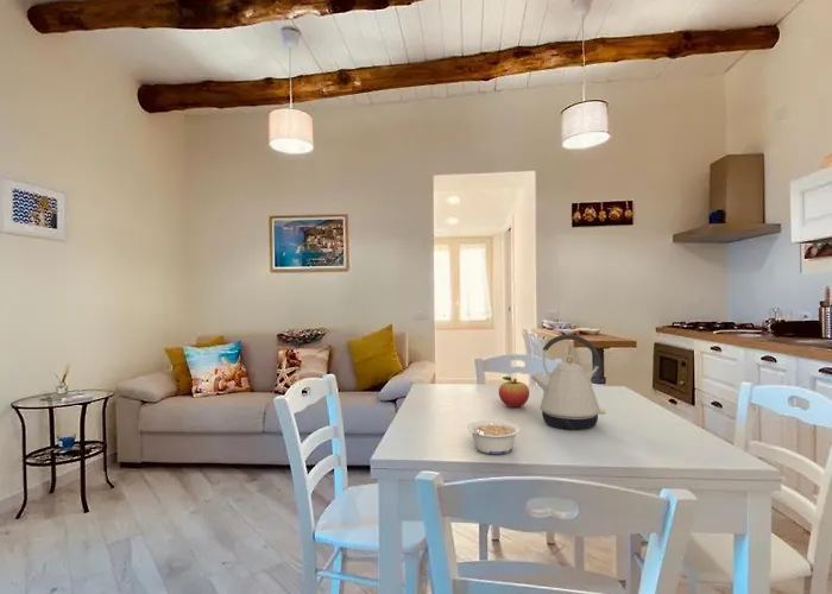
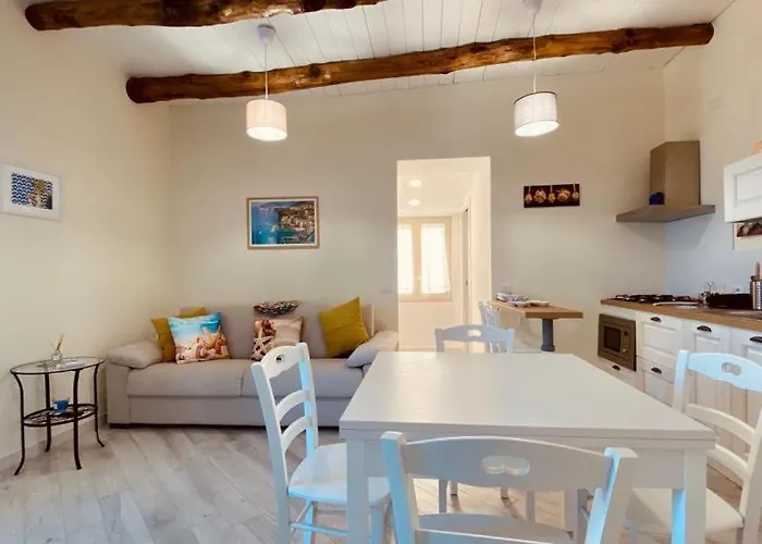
- legume [466,419,522,455]
- kettle [530,334,606,430]
- fruit [498,375,530,409]
